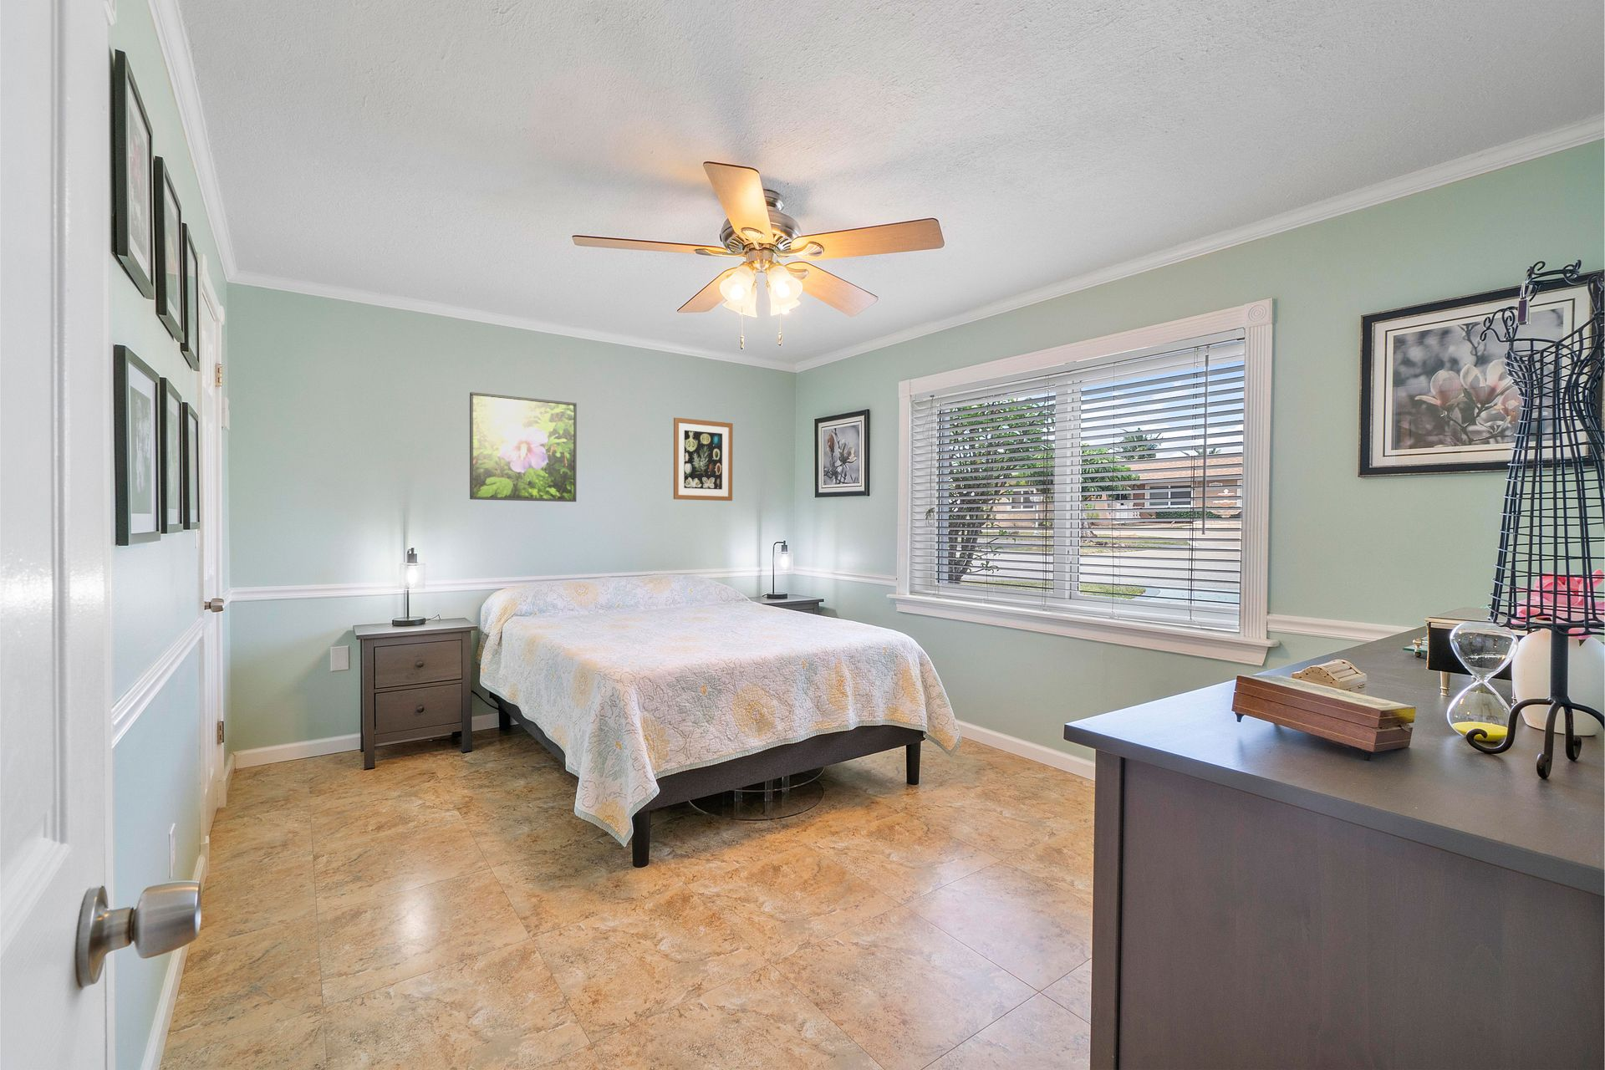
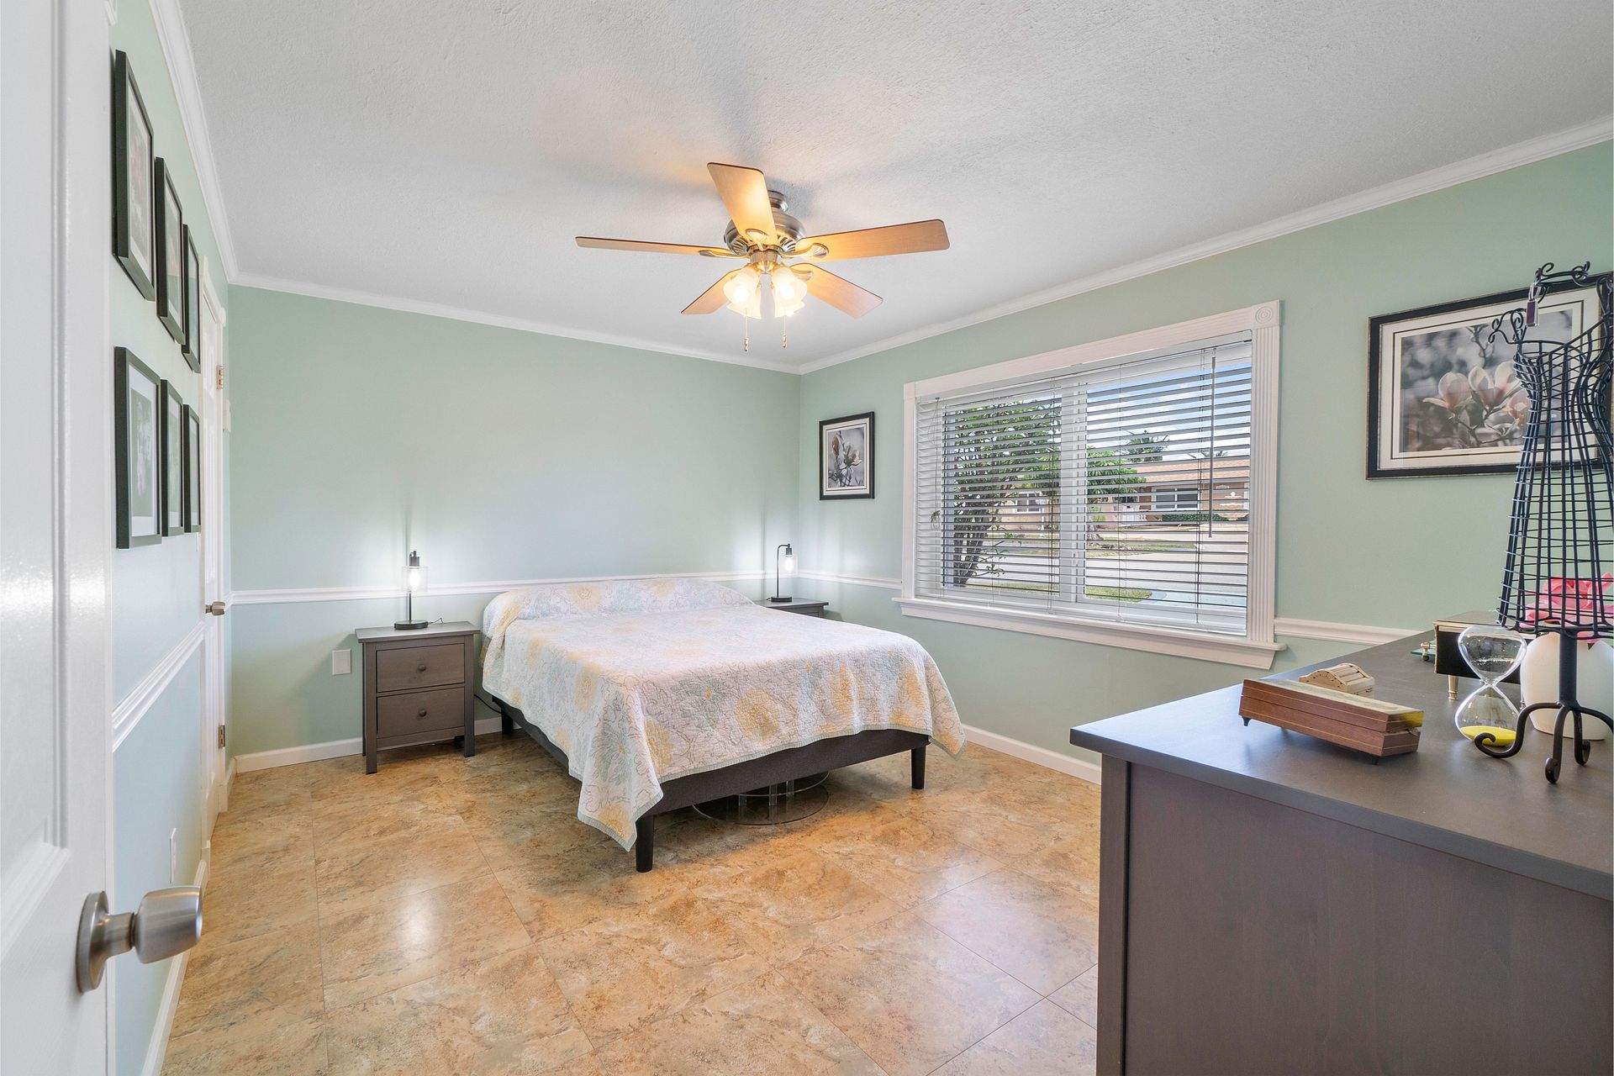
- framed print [469,392,578,503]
- wall art [672,417,734,502]
